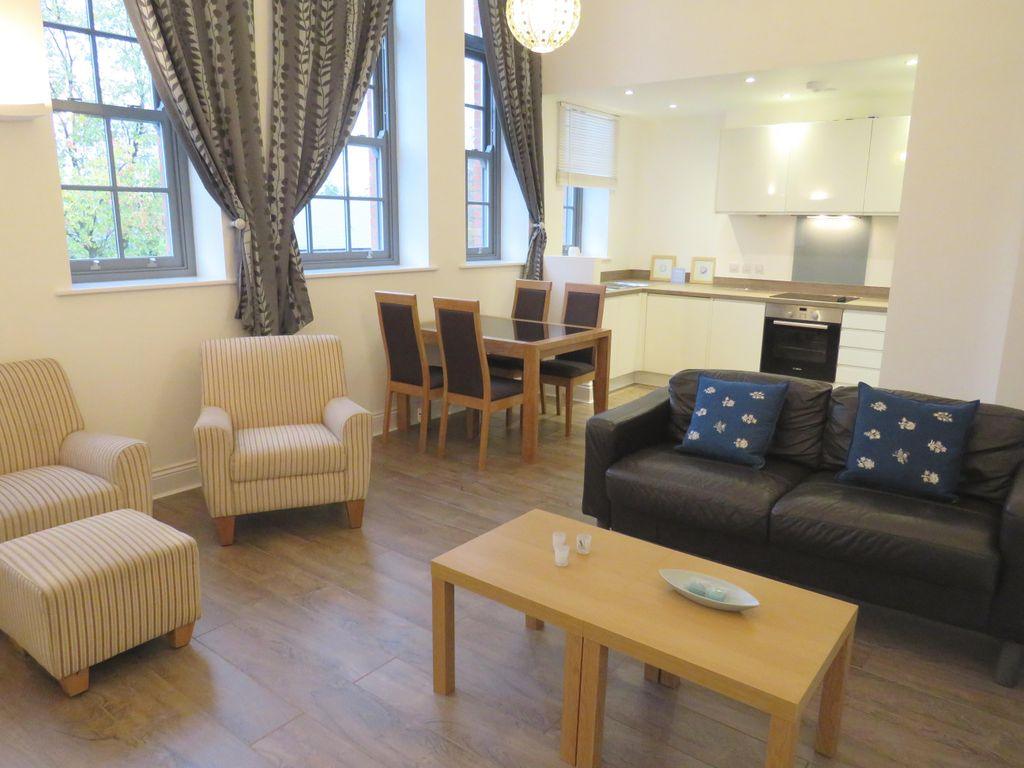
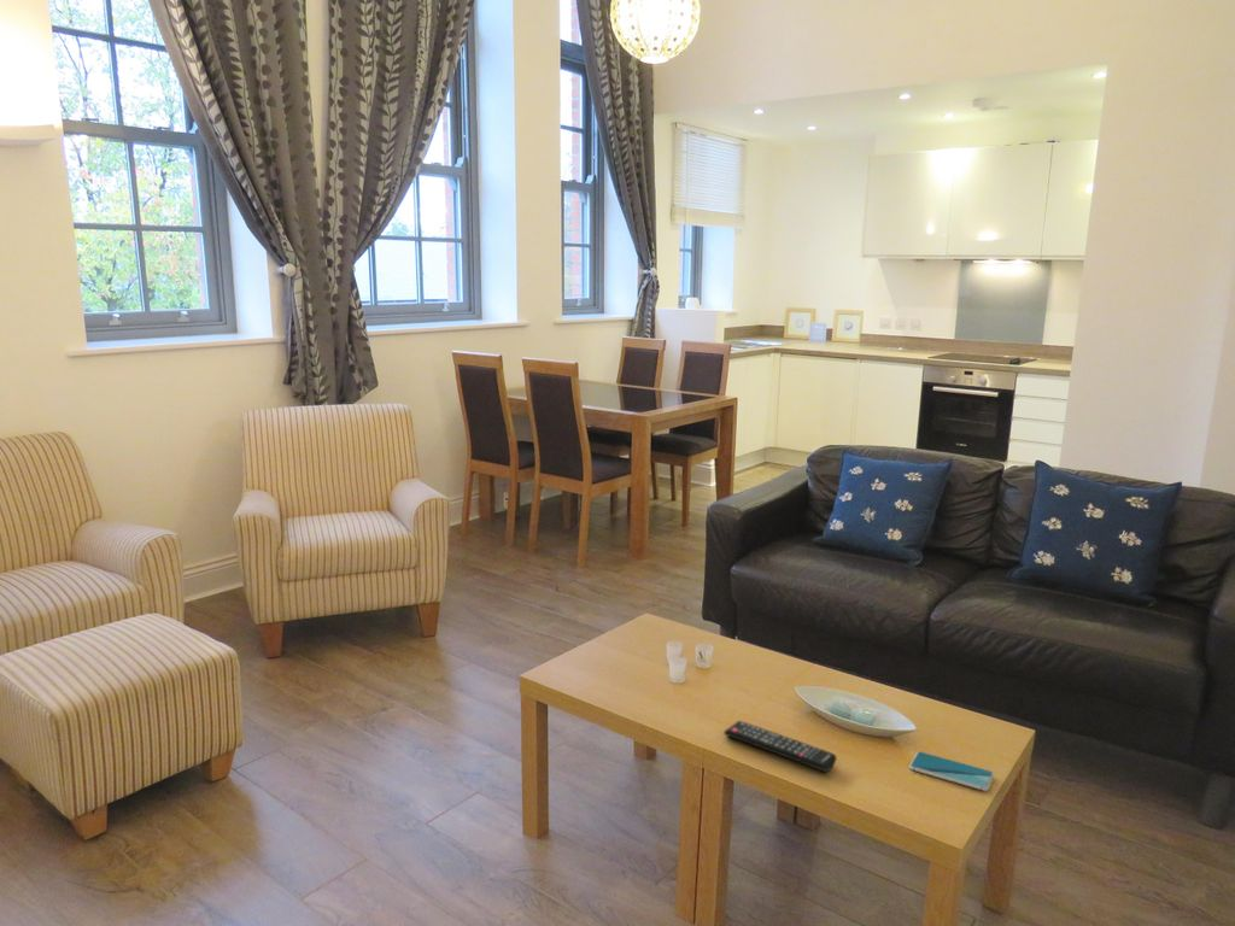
+ remote control [722,720,838,773]
+ smartphone [908,750,995,792]
